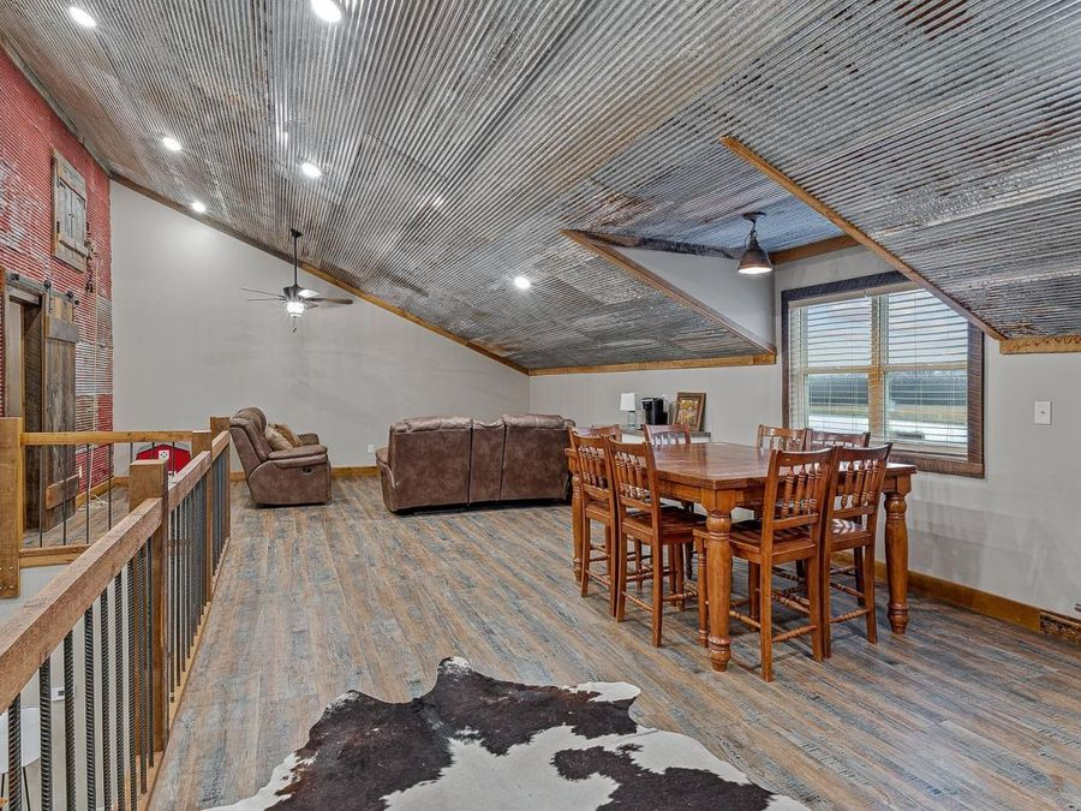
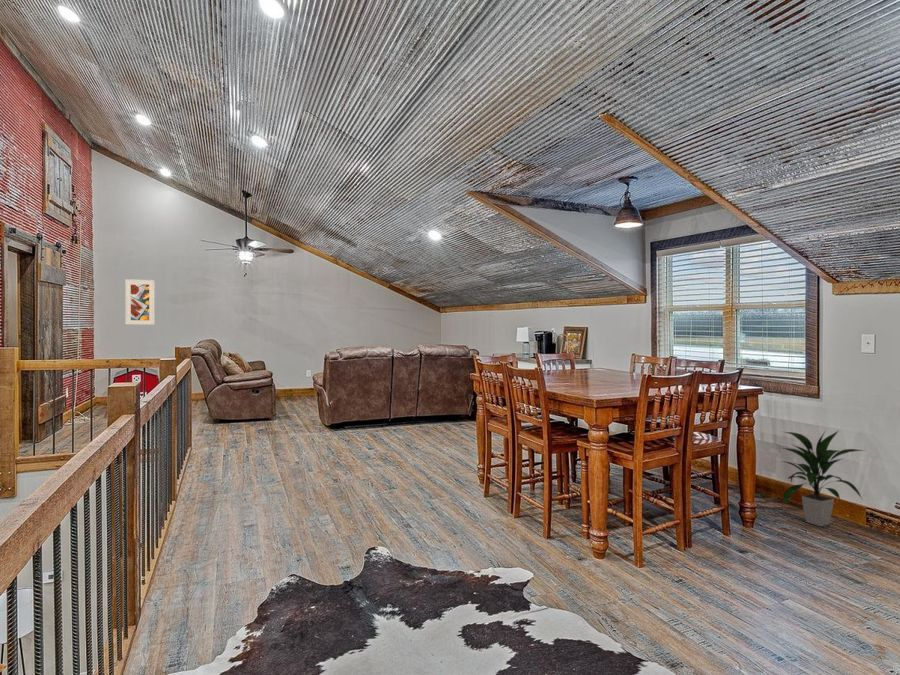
+ indoor plant [780,428,866,527]
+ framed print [125,278,155,326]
